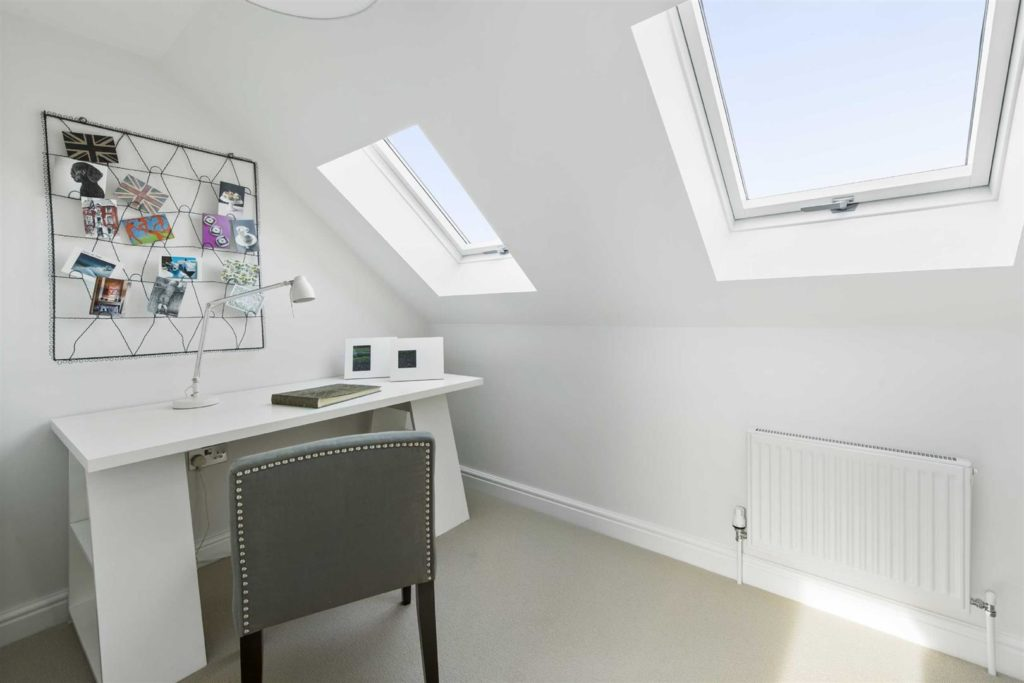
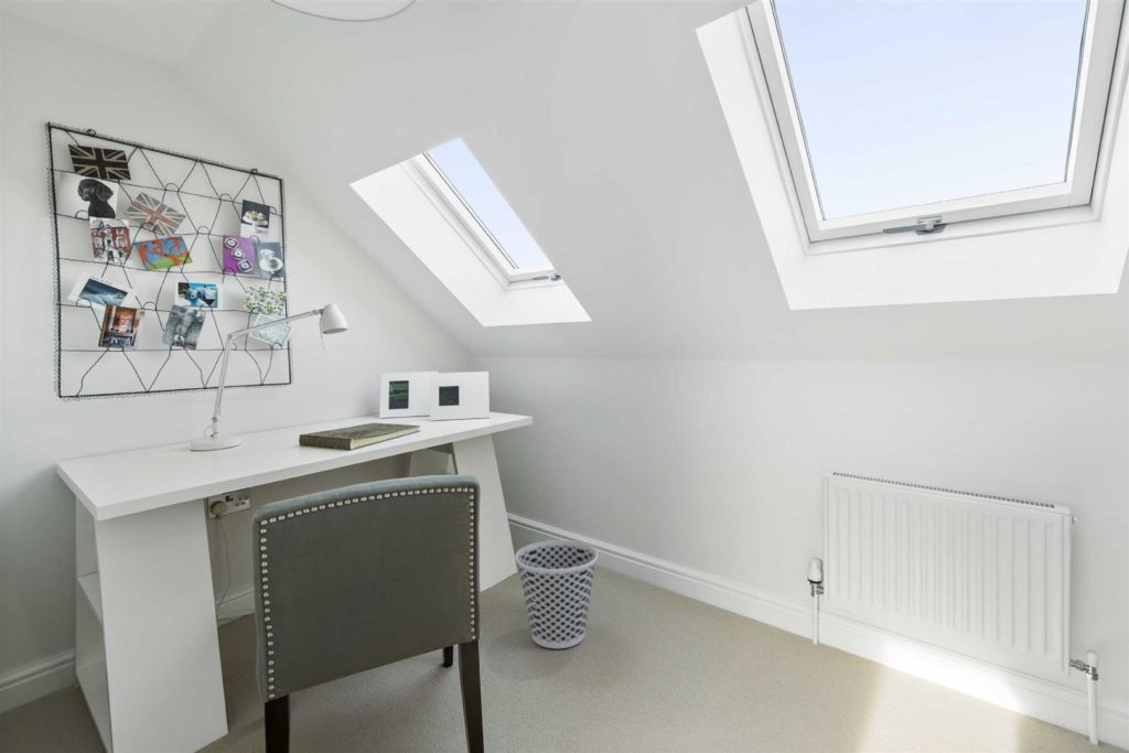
+ wastebasket [514,539,599,649]
